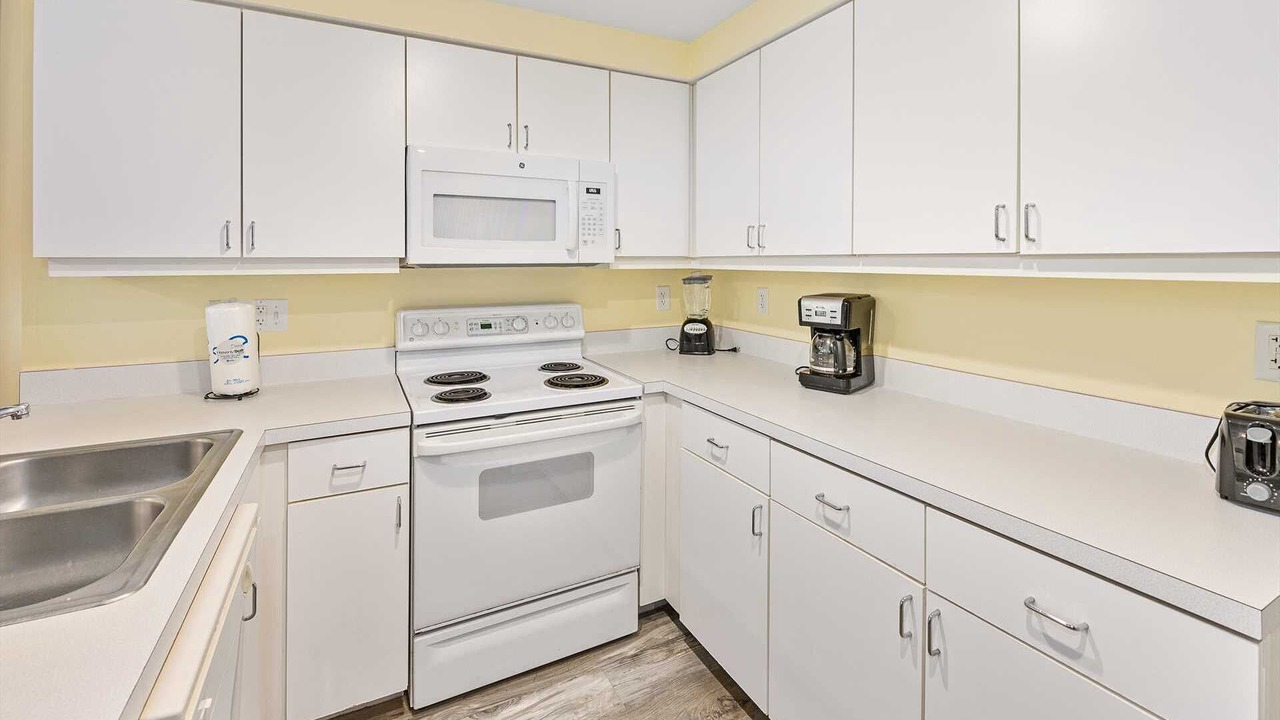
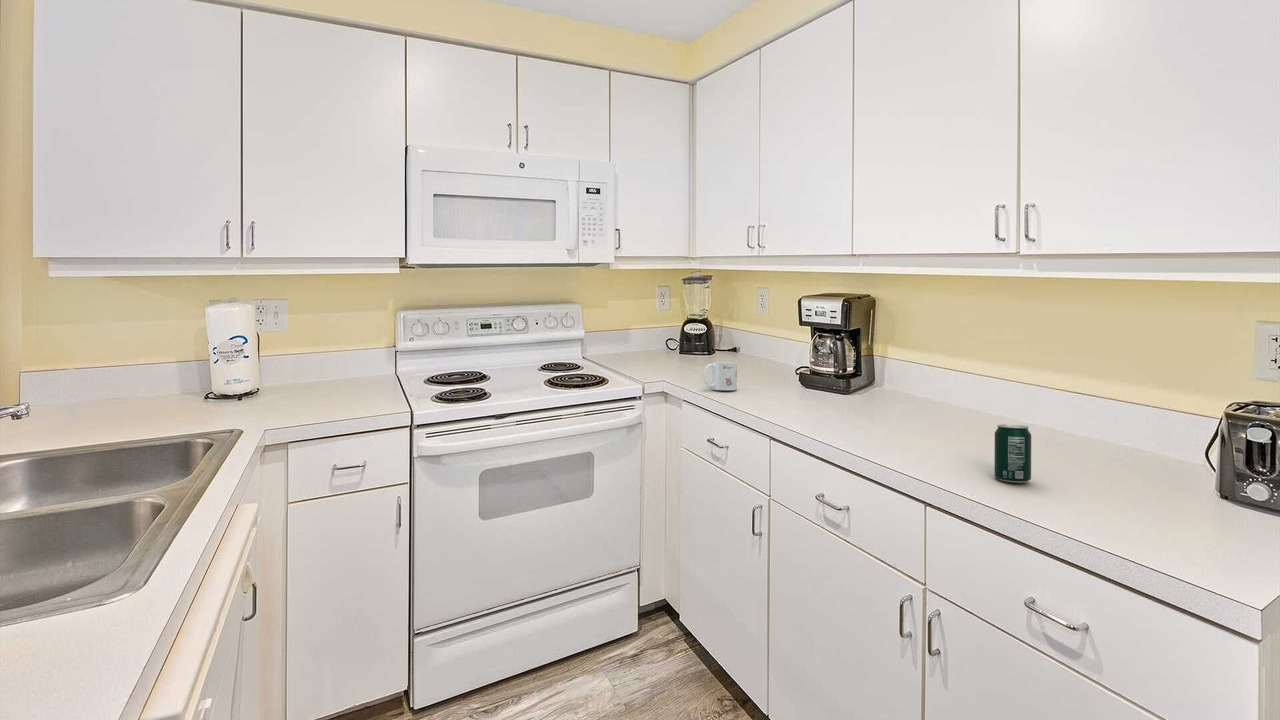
+ mug [702,361,738,391]
+ beverage can [993,424,1032,484]
